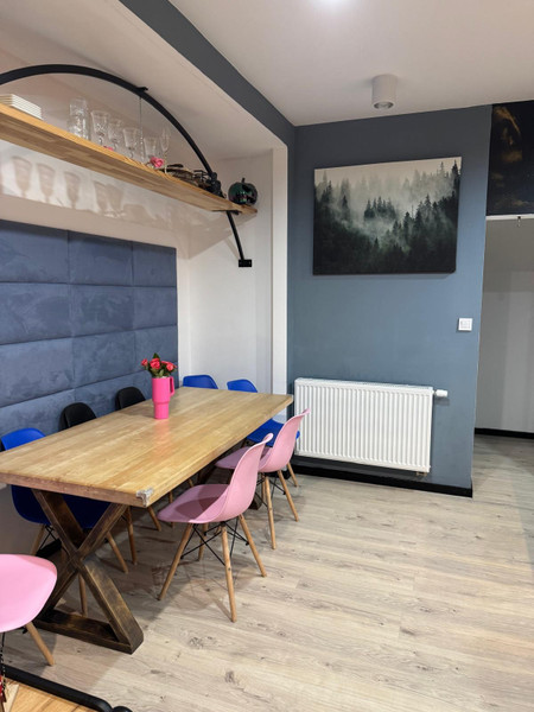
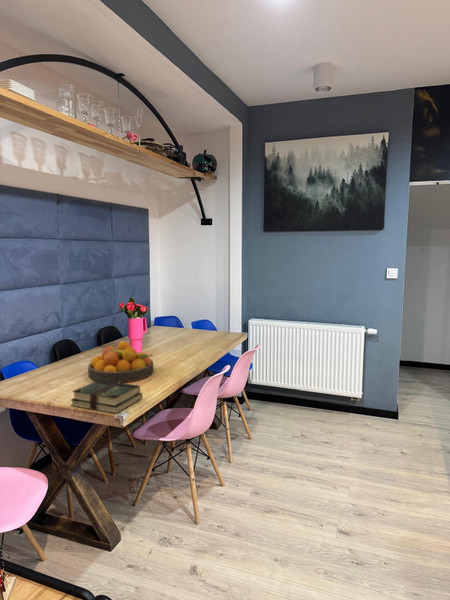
+ fruit bowl [87,341,155,383]
+ book [70,380,143,415]
